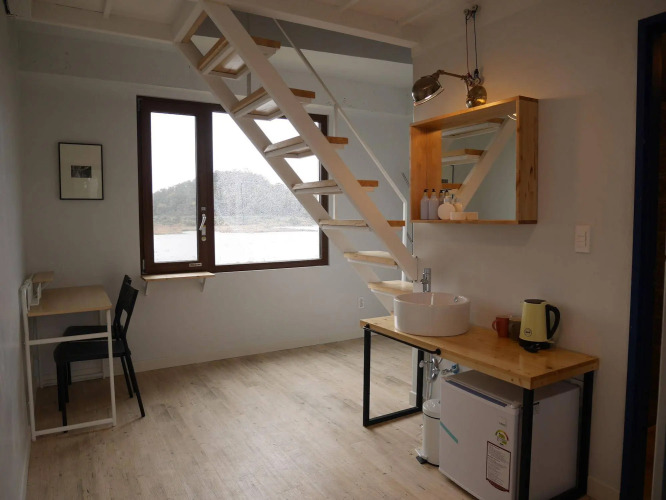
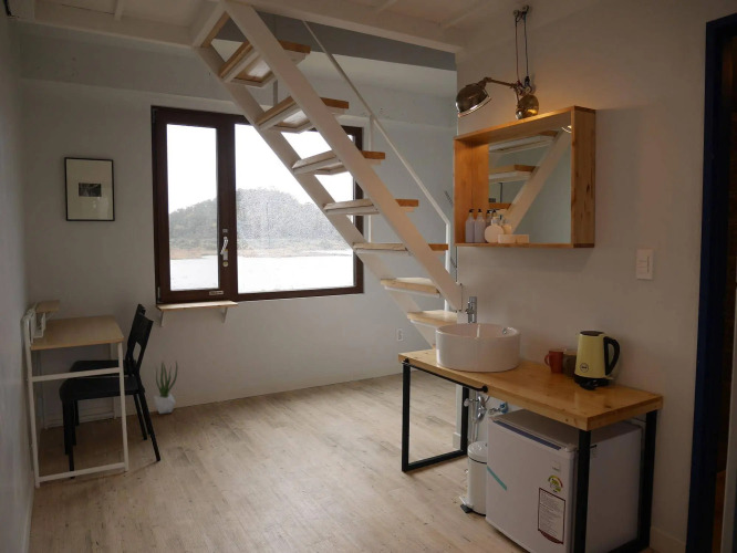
+ potted plant [153,358,179,415]
